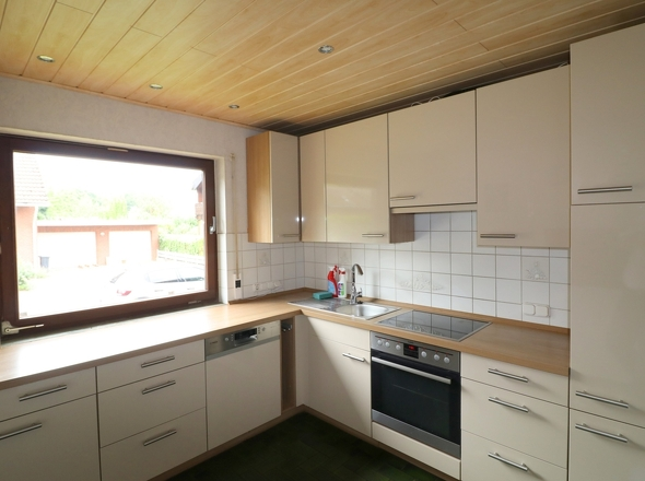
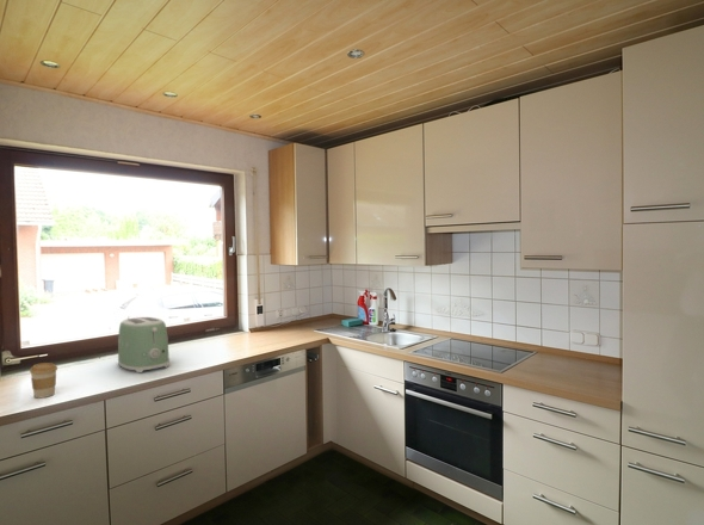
+ coffee cup [29,362,58,400]
+ toaster [117,316,171,373]
